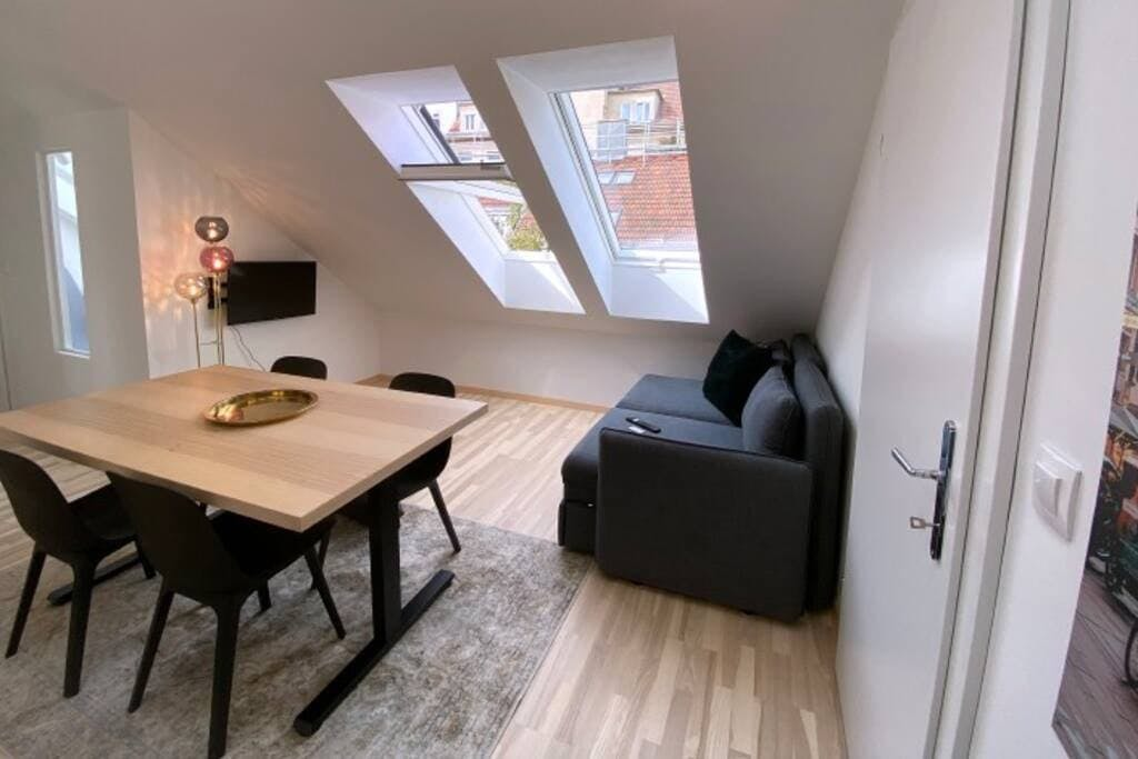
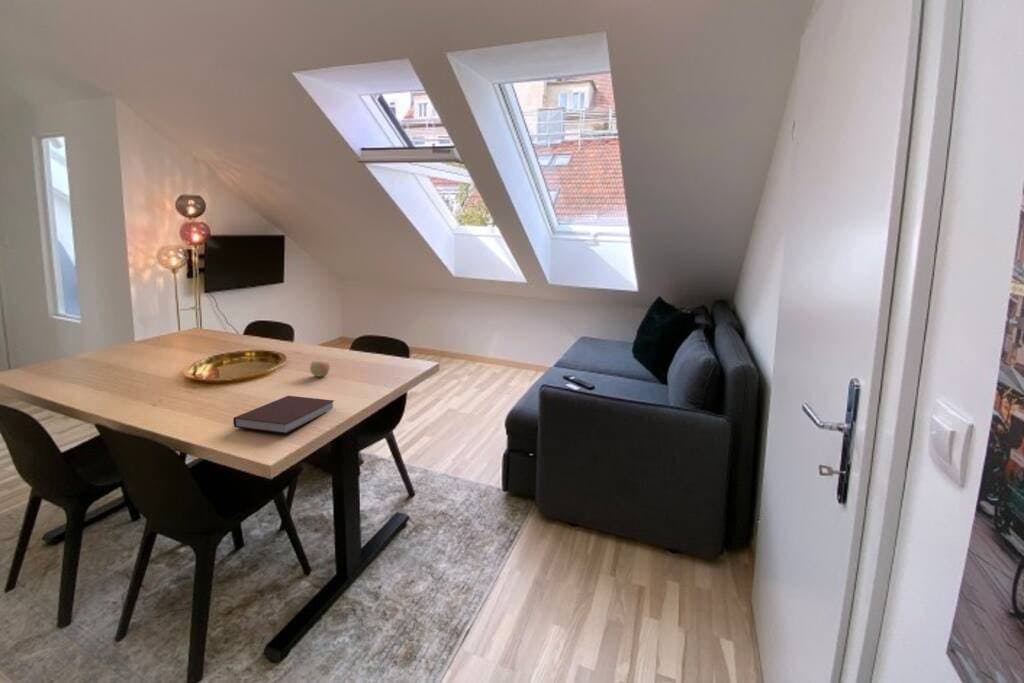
+ fruit [309,357,331,378]
+ notebook [232,395,335,435]
